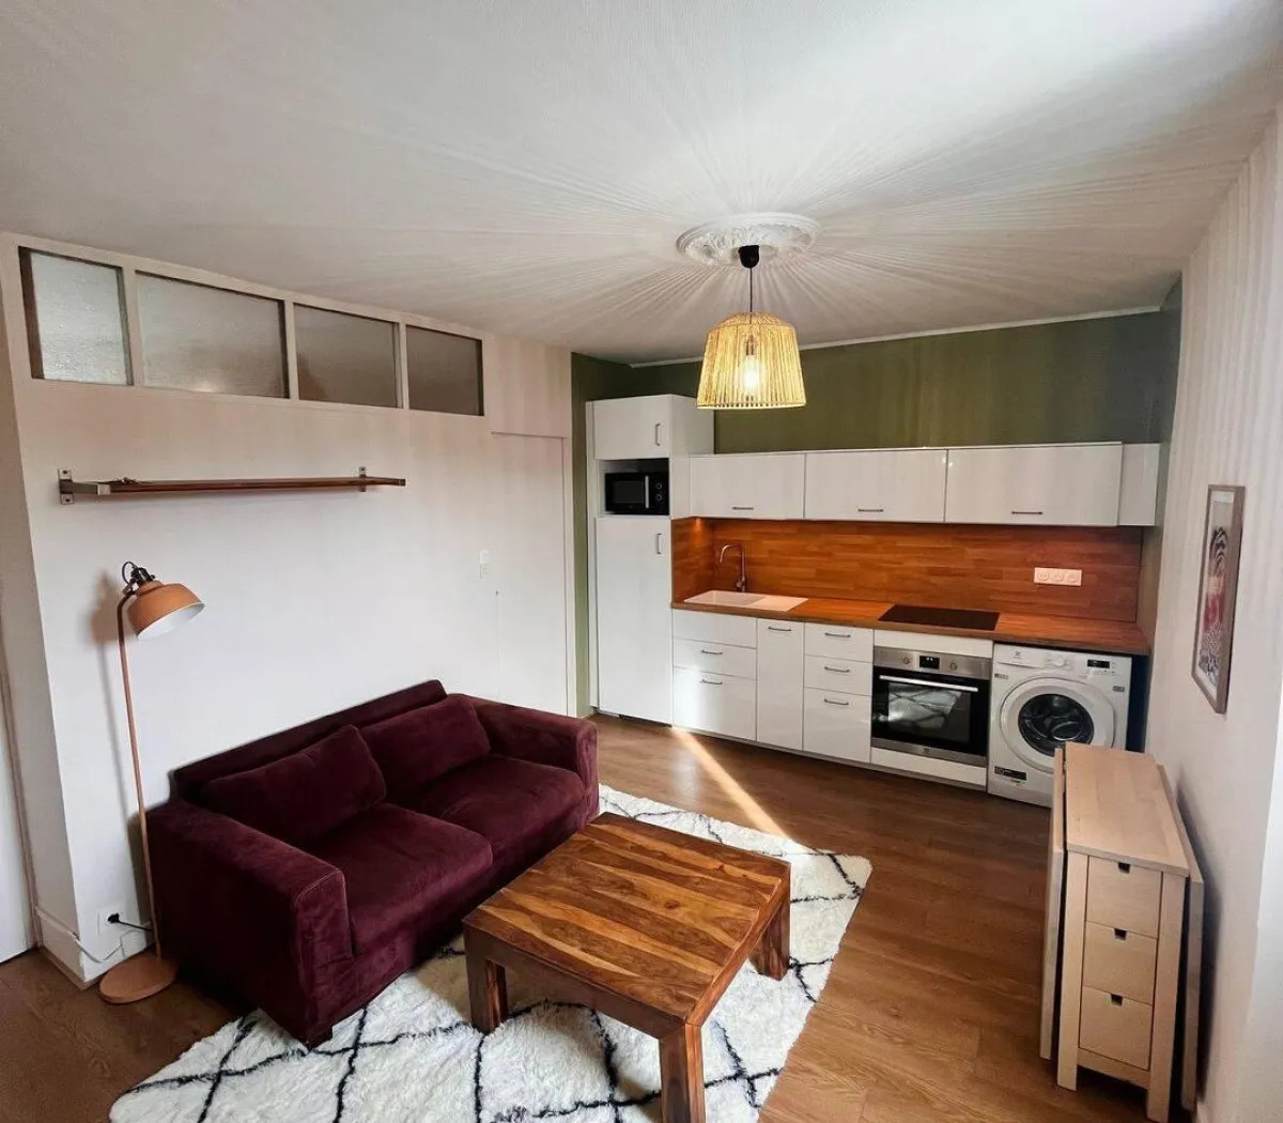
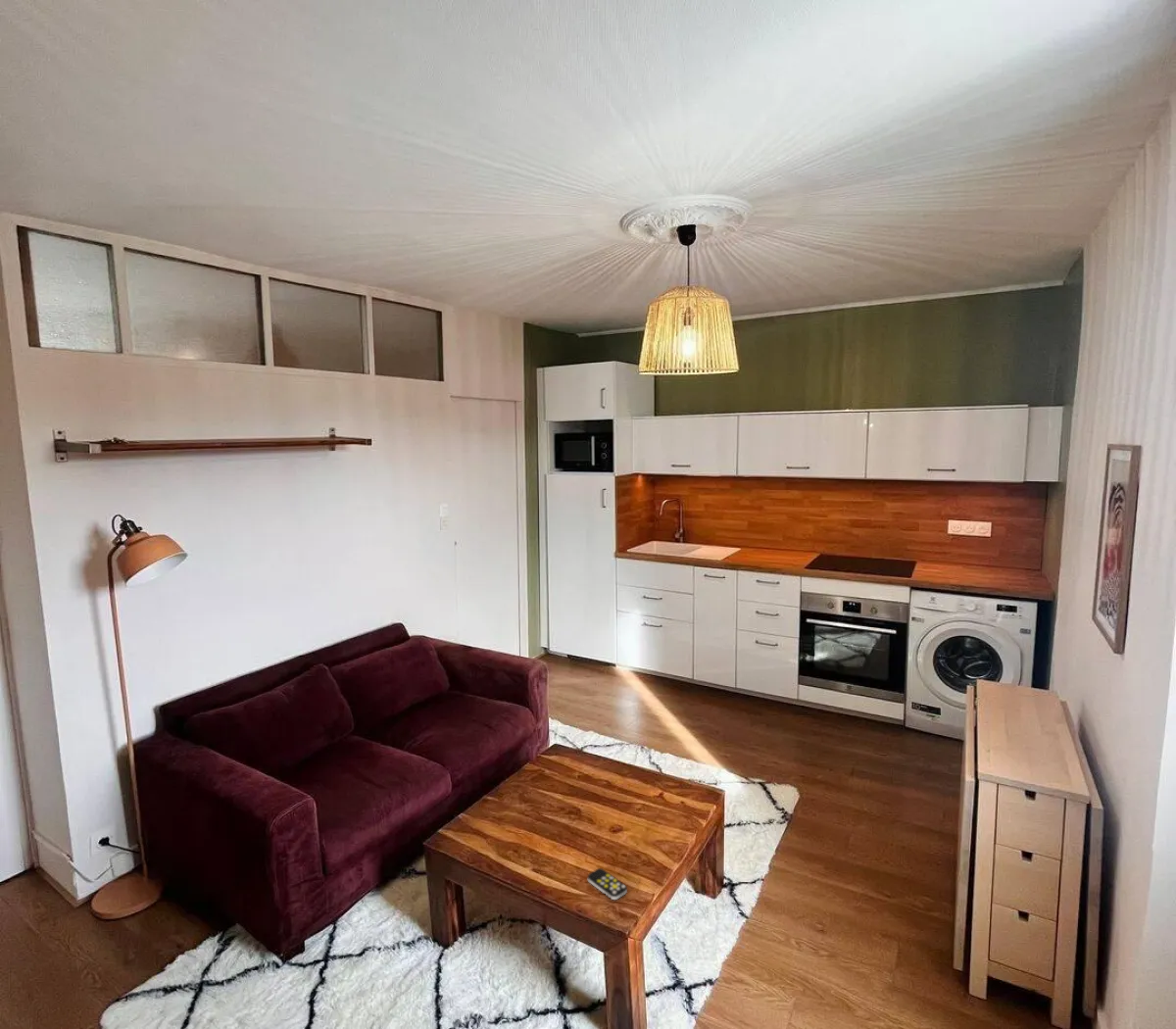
+ remote control [587,867,628,901]
